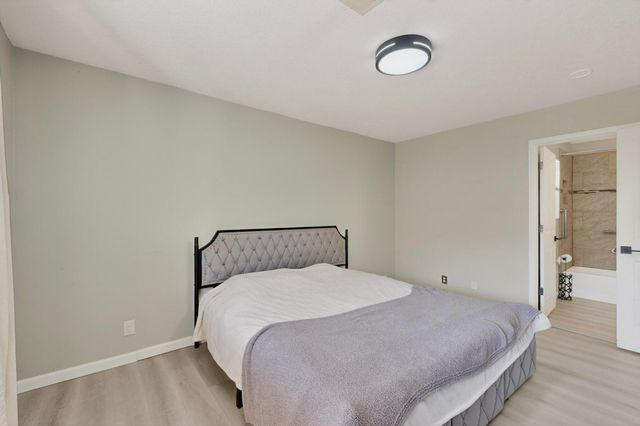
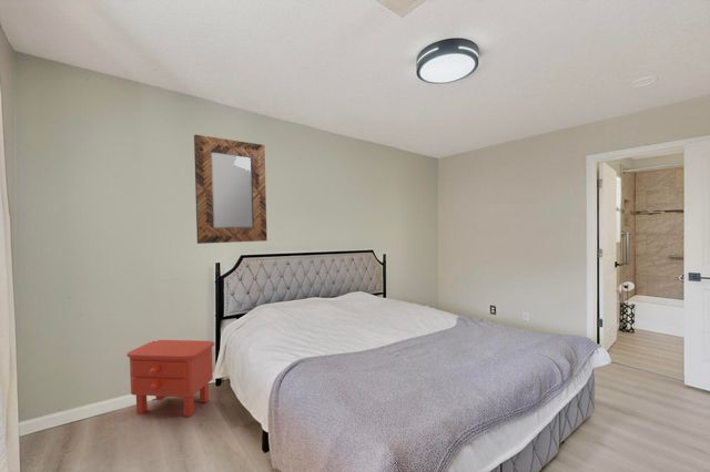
+ home mirror [193,134,268,245]
+ nightstand [126,339,215,418]
